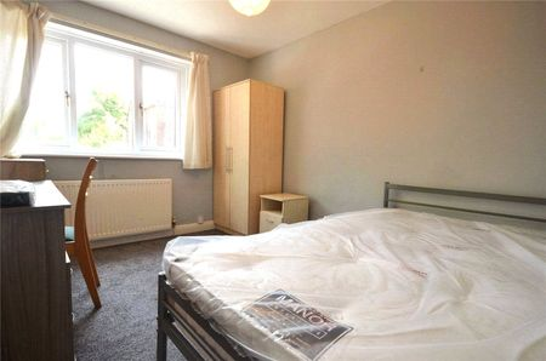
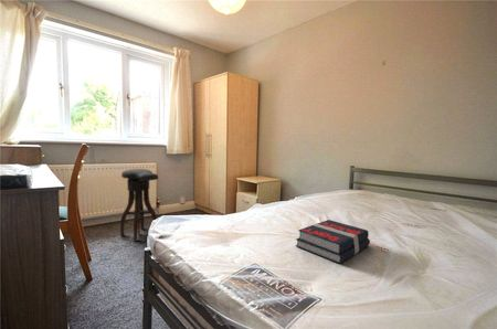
+ book [295,219,371,265]
+ stool [119,168,159,242]
